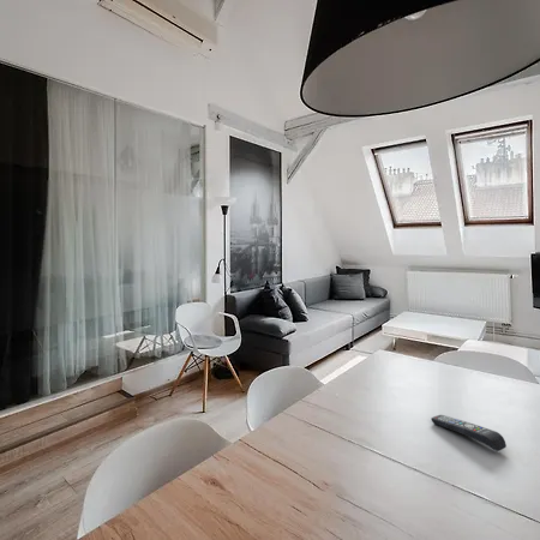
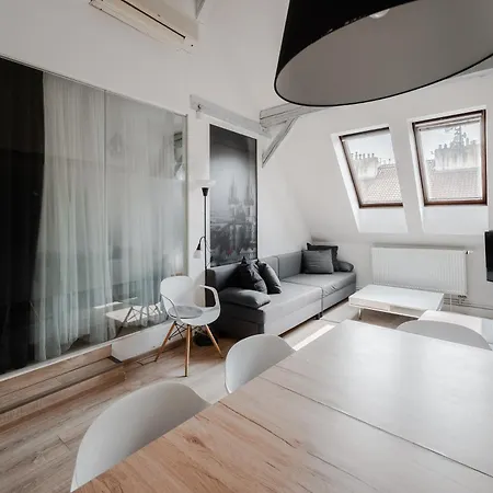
- remote control [430,414,508,452]
